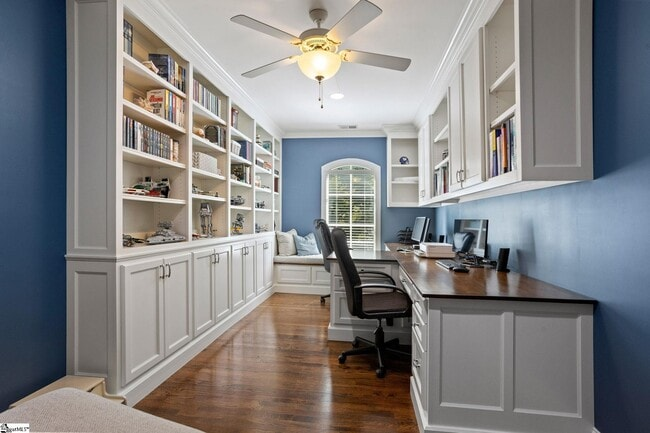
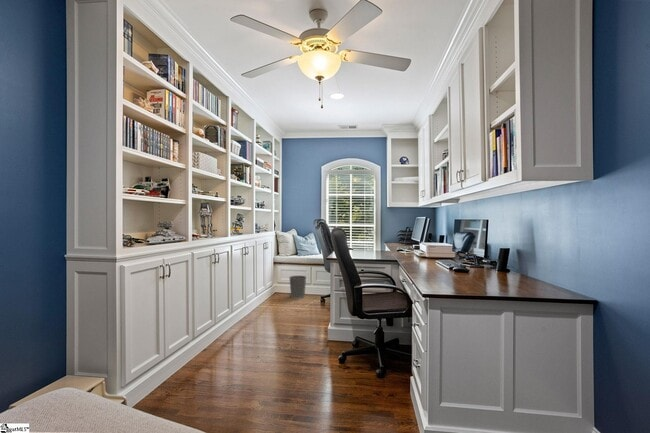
+ wastebasket [288,275,307,300]
